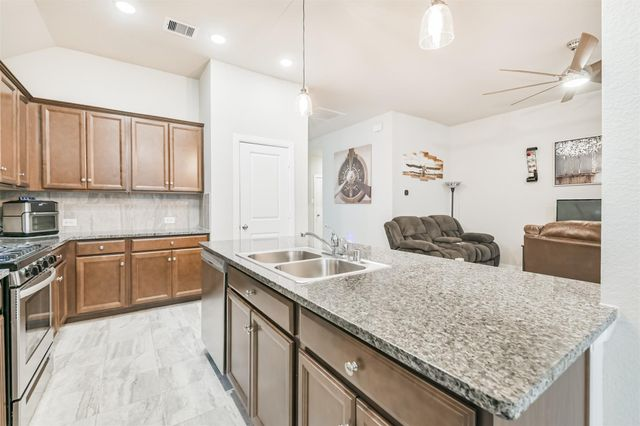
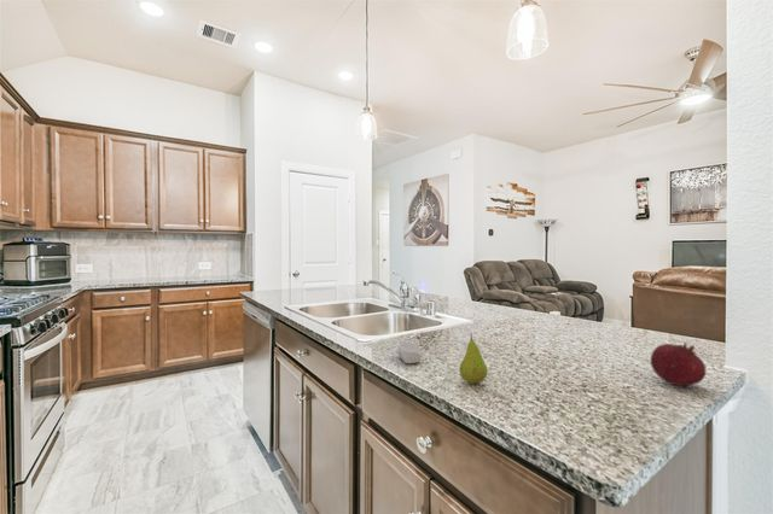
+ fruit [459,332,489,385]
+ soap bar [396,339,422,364]
+ fruit [650,340,707,387]
